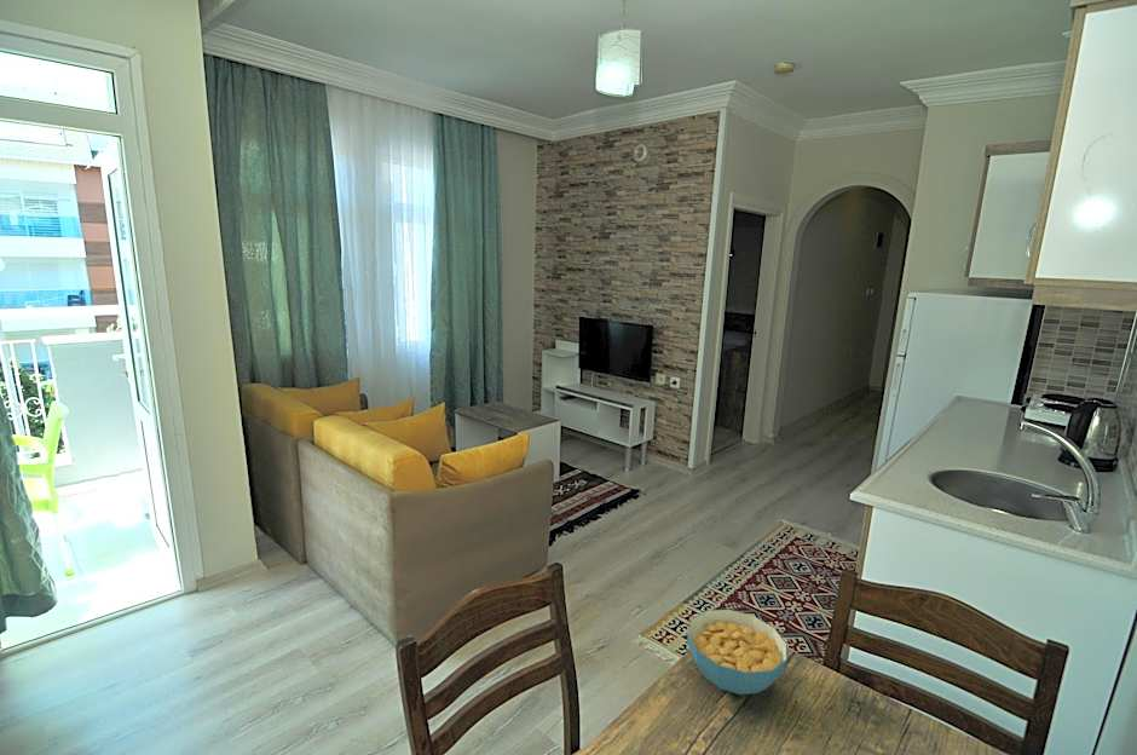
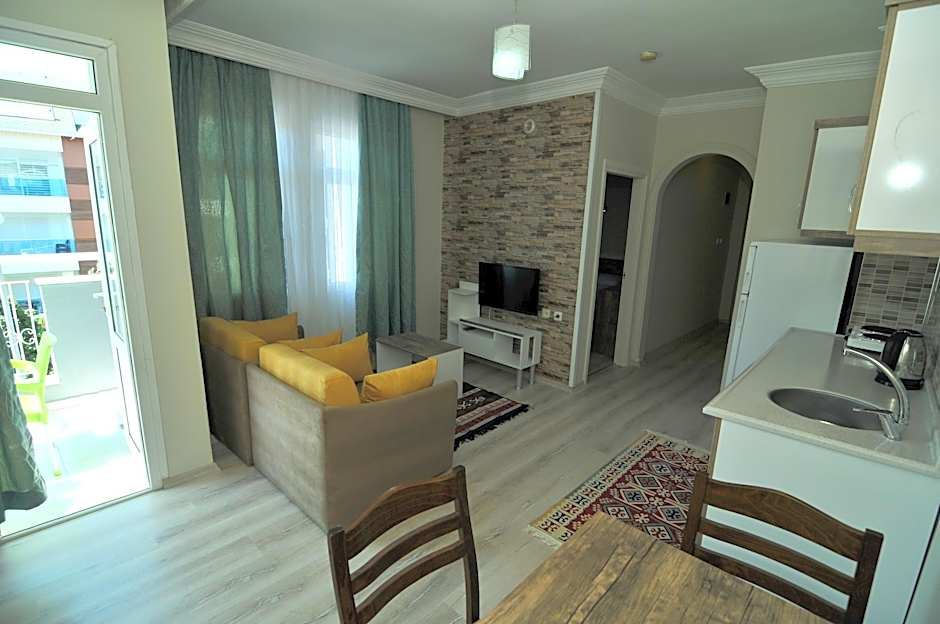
- cereal bowl [686,609,789,696]
